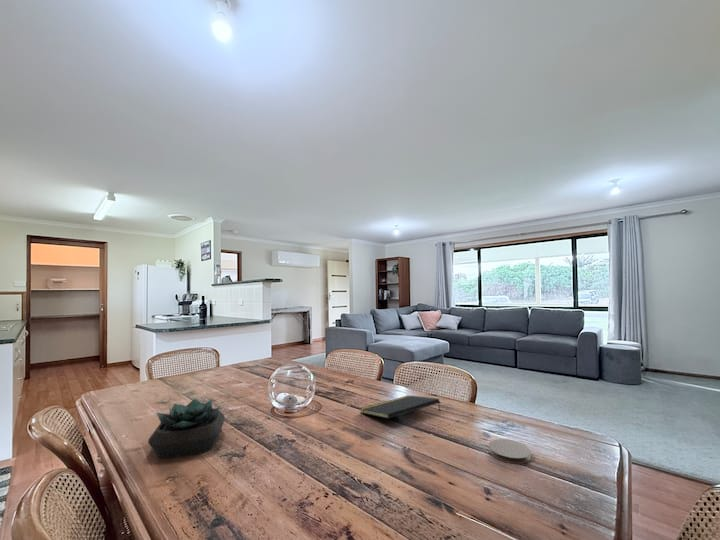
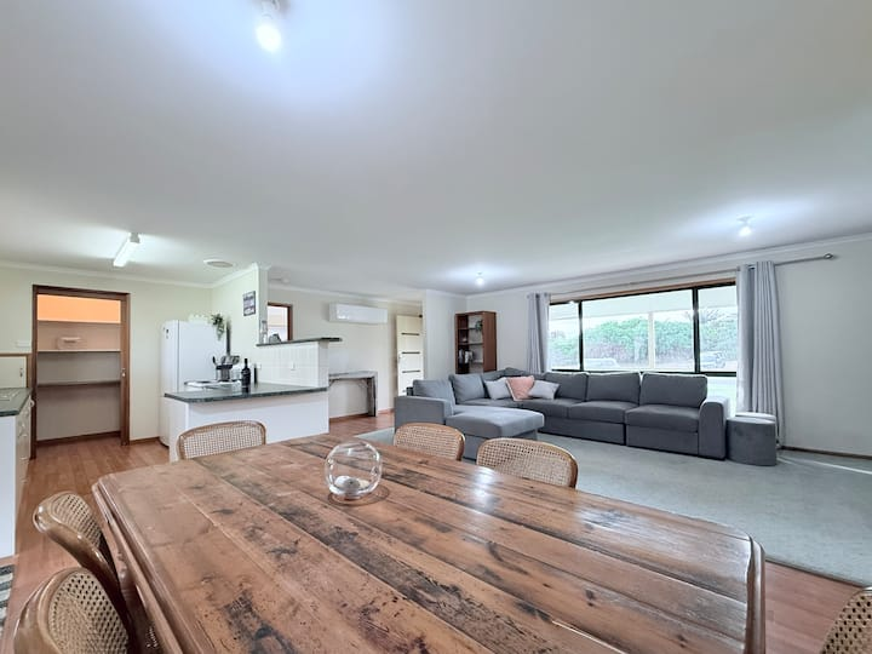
- notepad [359,394,441,420]
- coaster [488,438,532,465]
- succulent plant [147,398,226,459]
